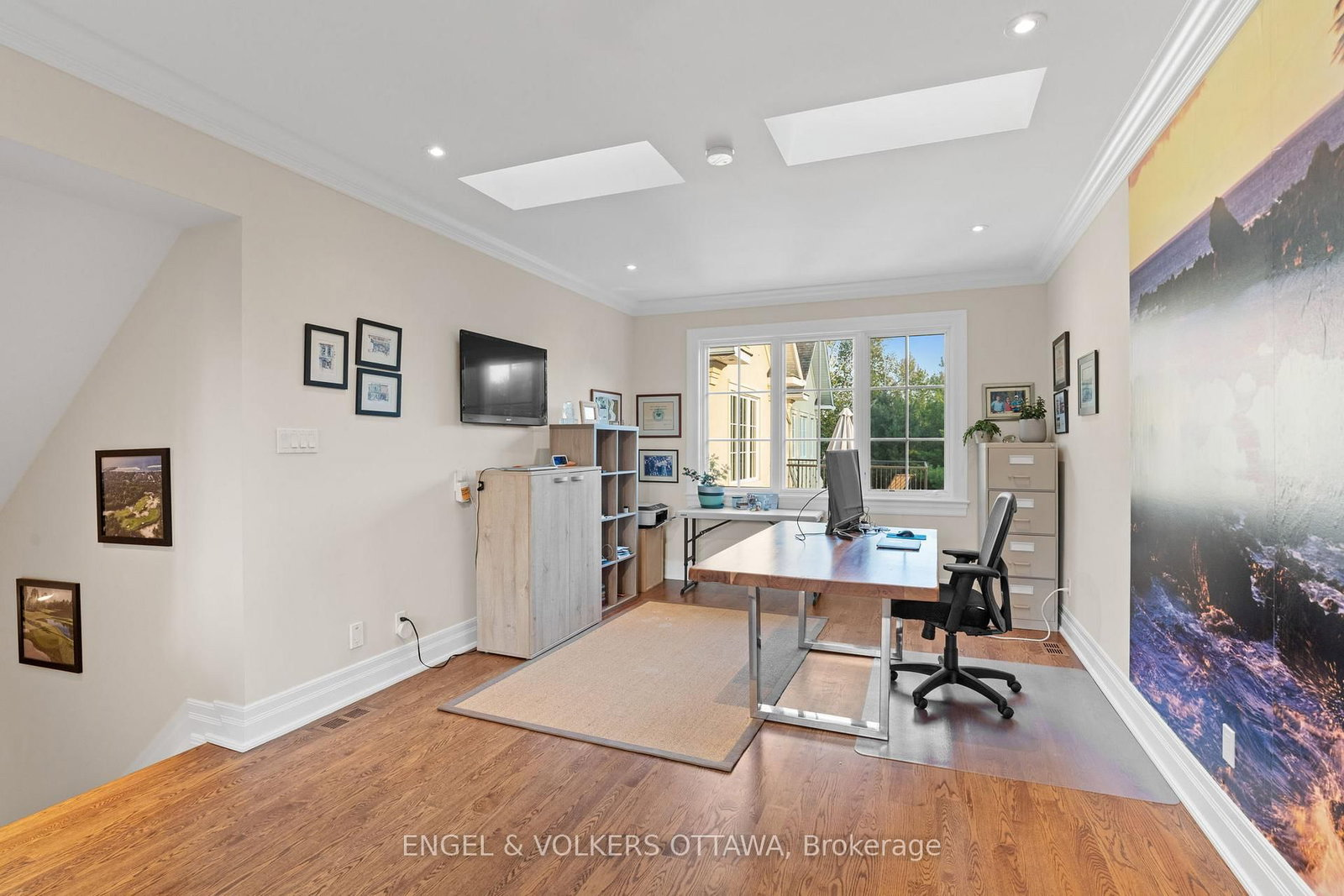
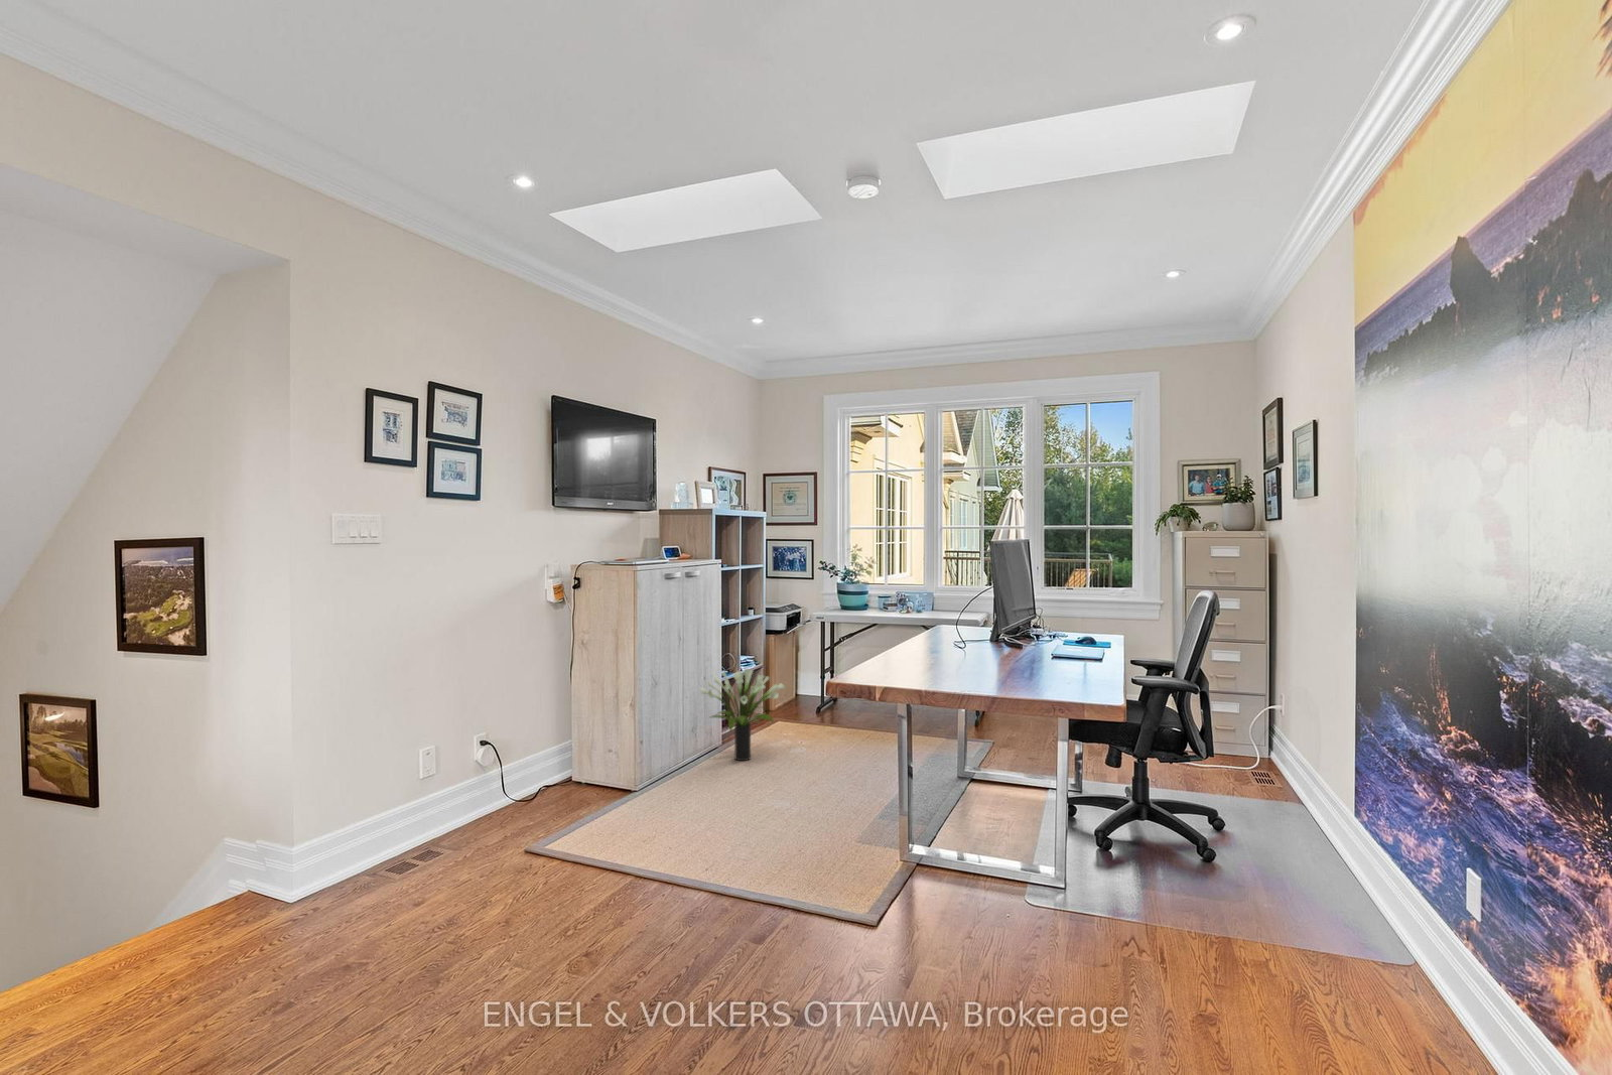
+ potted plant [700,668,786,762]
